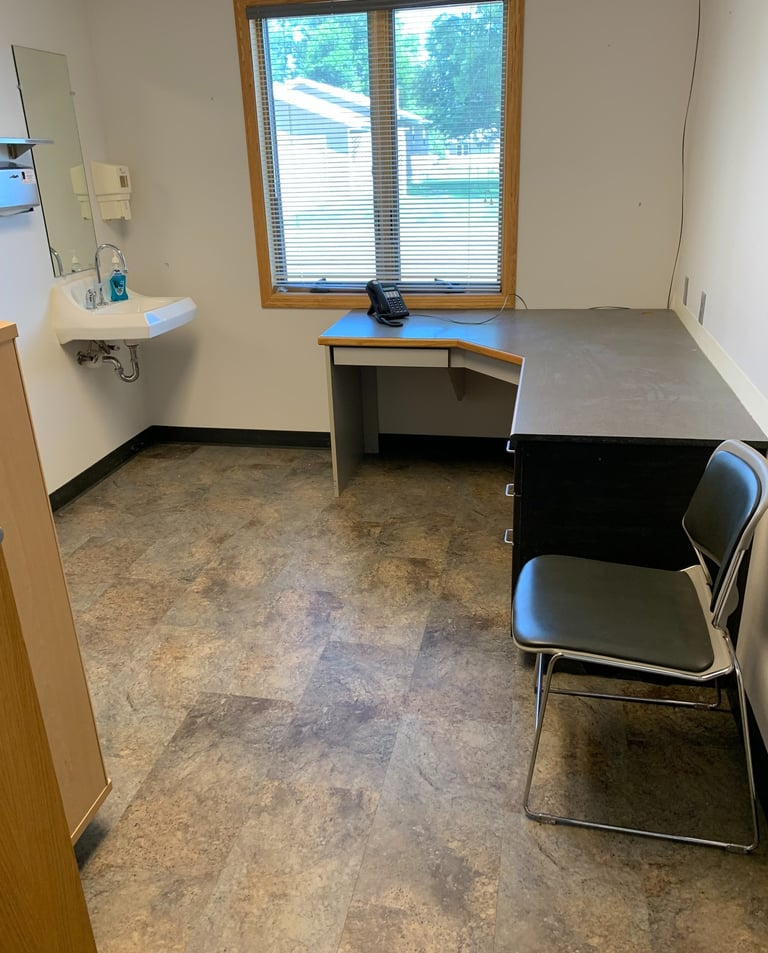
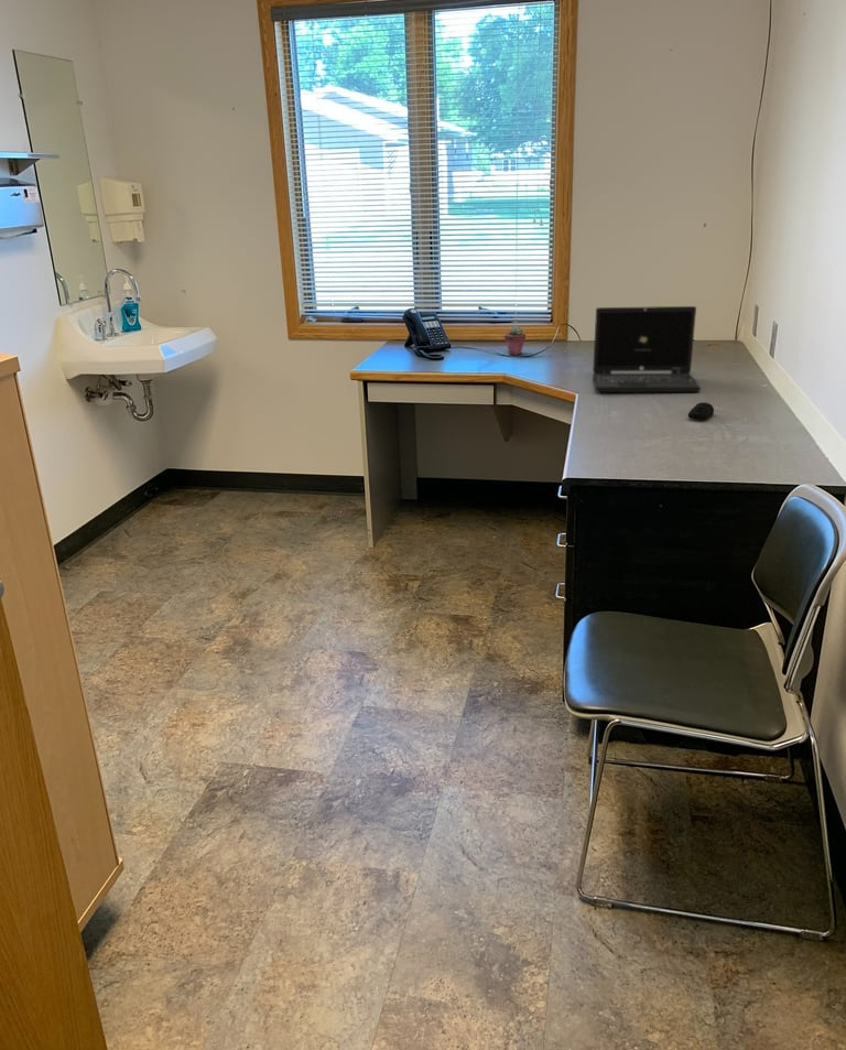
+ laptop [592,305,702,393]
+ potted succulent [503,325,527,356]
+ computer mouse [687,401,715,421]
